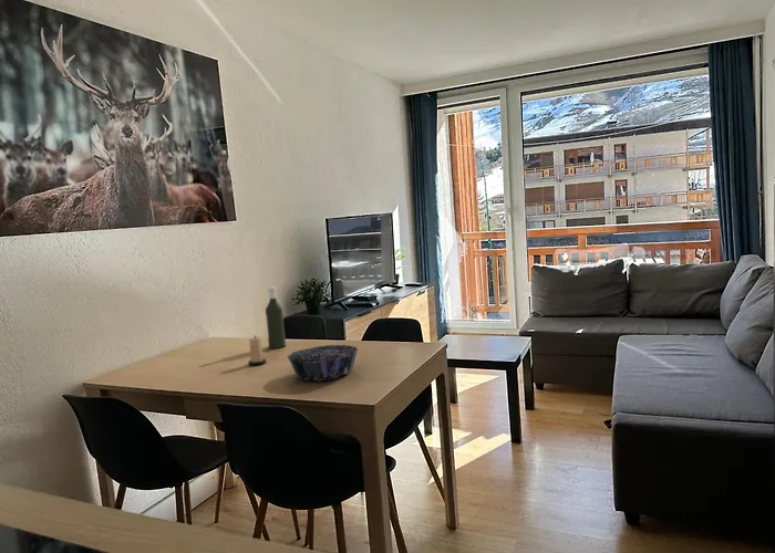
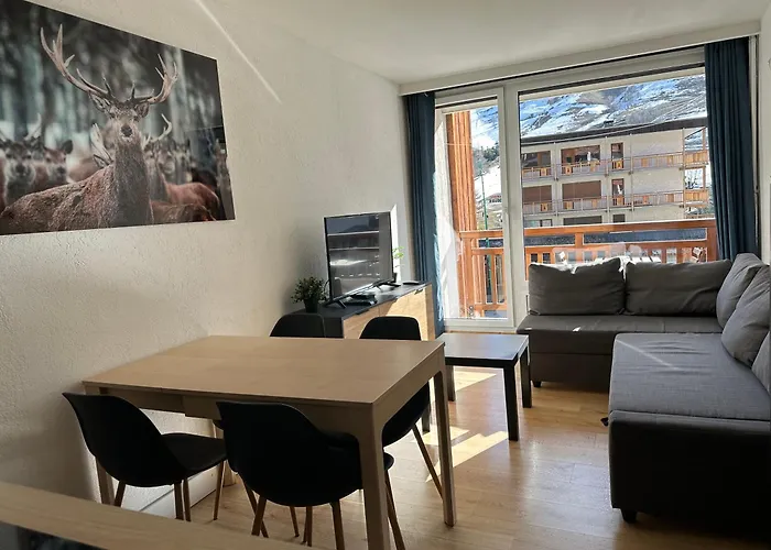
- candle [247,335,267,366]
- bottle [265,286,287,349]
- decorative bowl [287,344,360,382]
